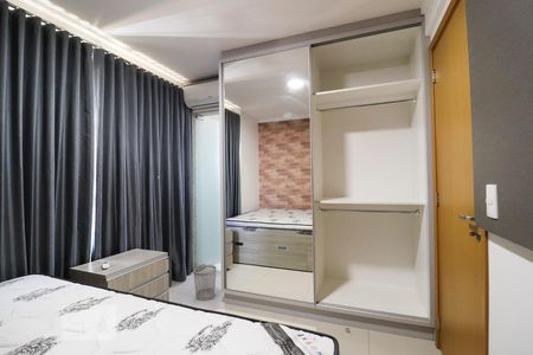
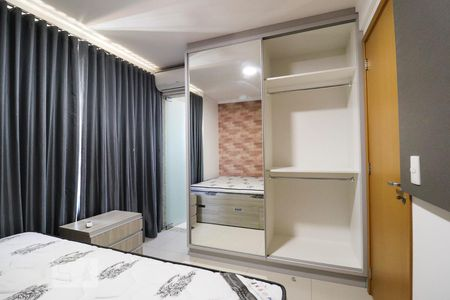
- wastebasket [192,264,218,302]
